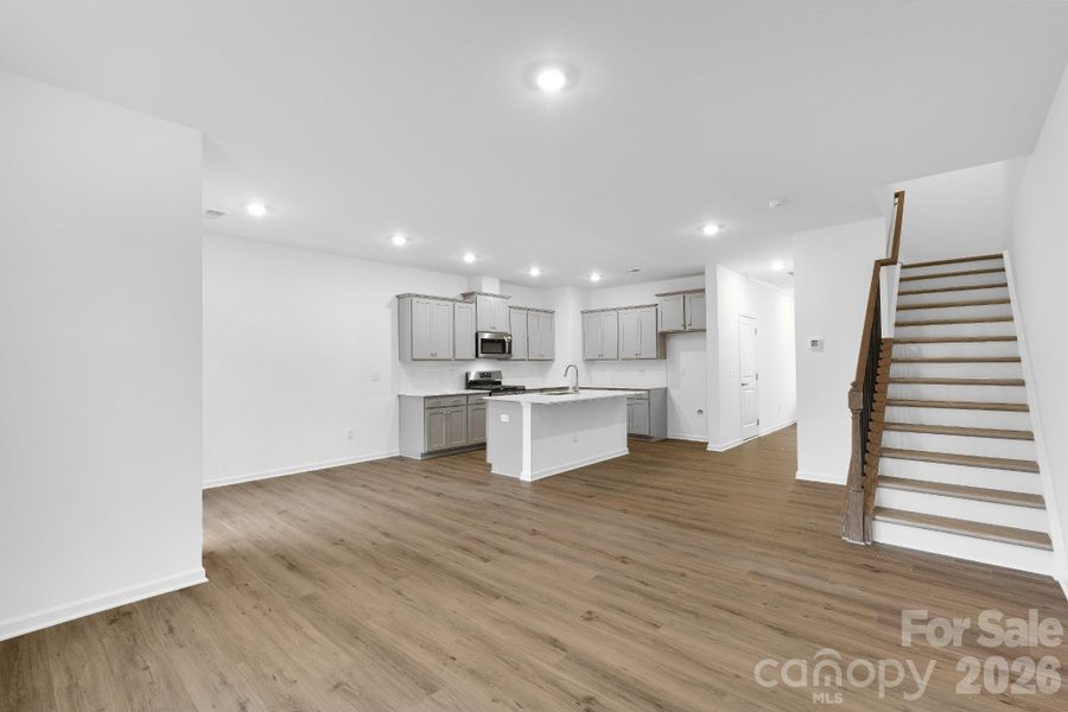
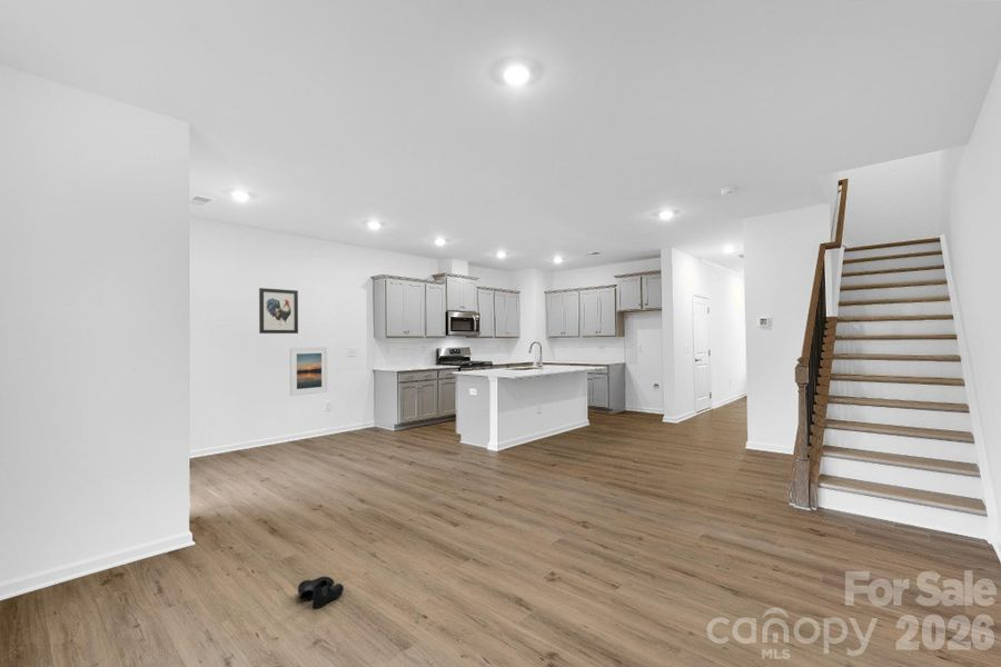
+ boots [297,576,345,609]
+ wall art [258,287,299,335]
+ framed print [289,346,328,397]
